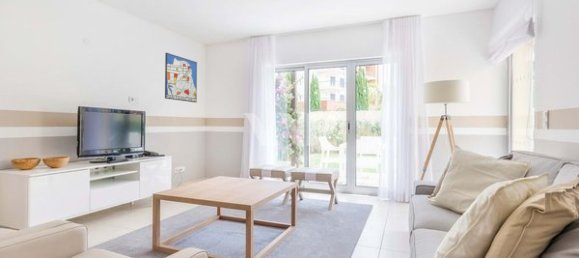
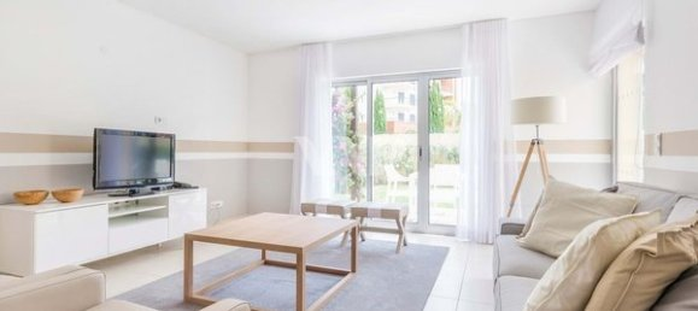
- wall art [164,52,198,103]
